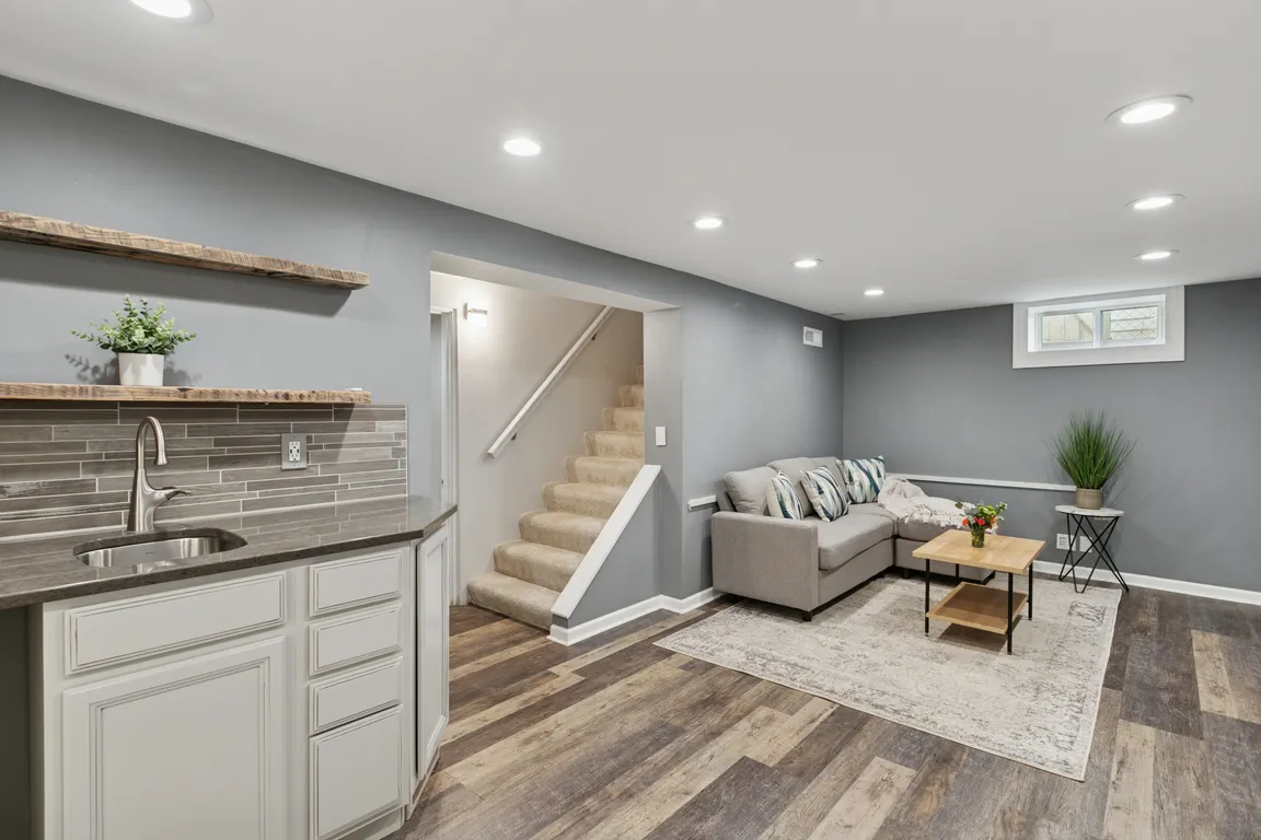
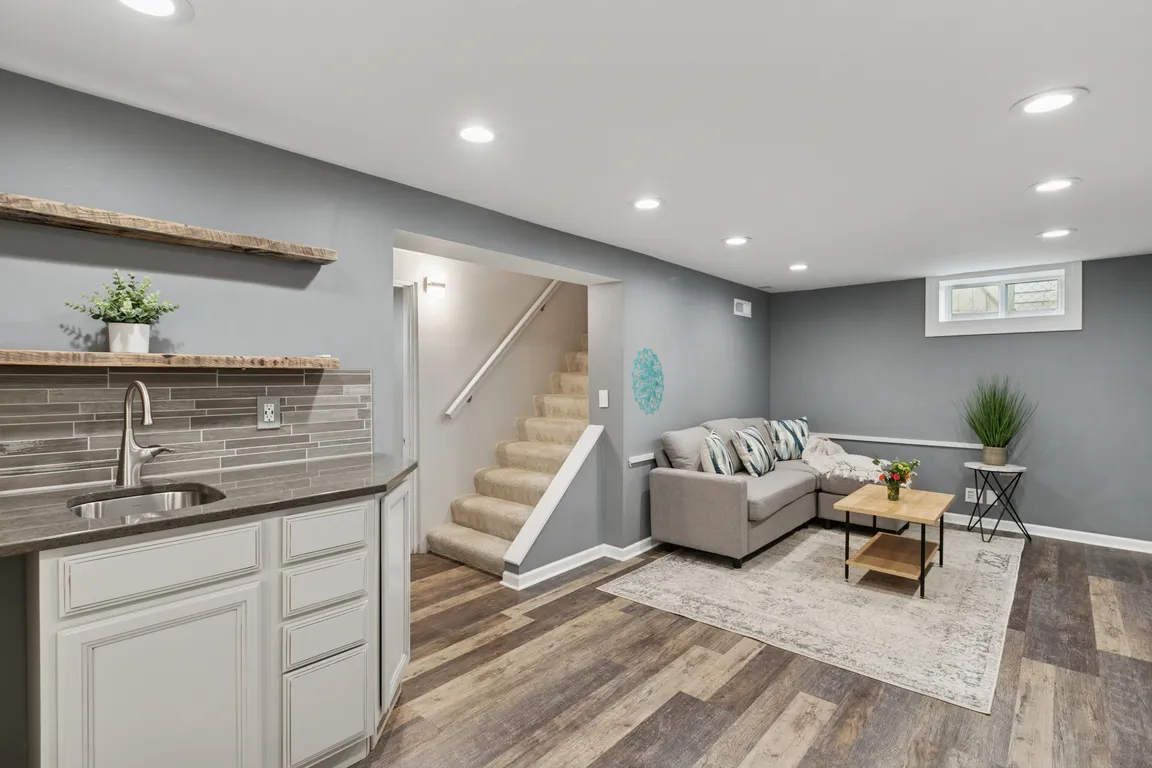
+ wall decoration [631,347,665,416]
